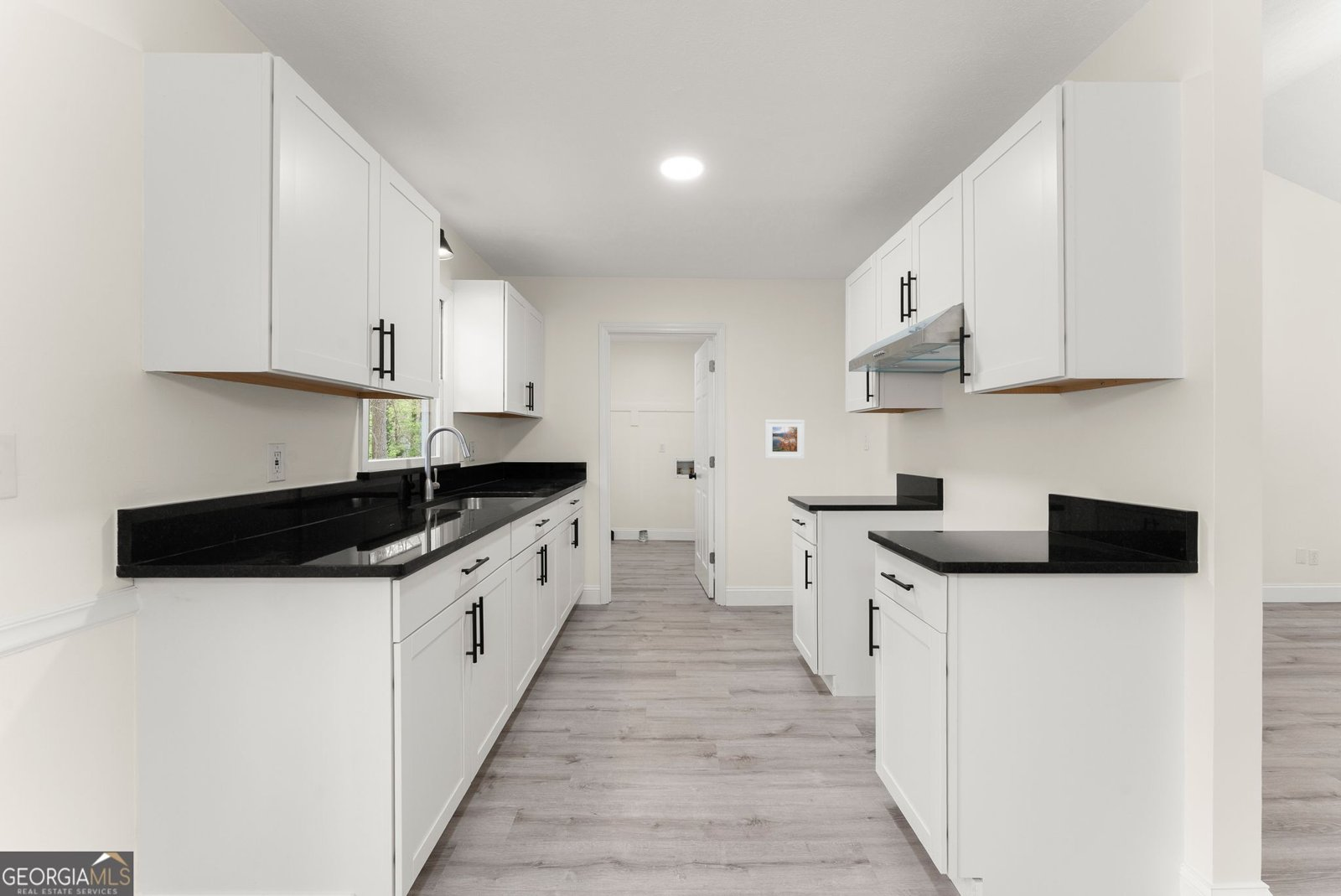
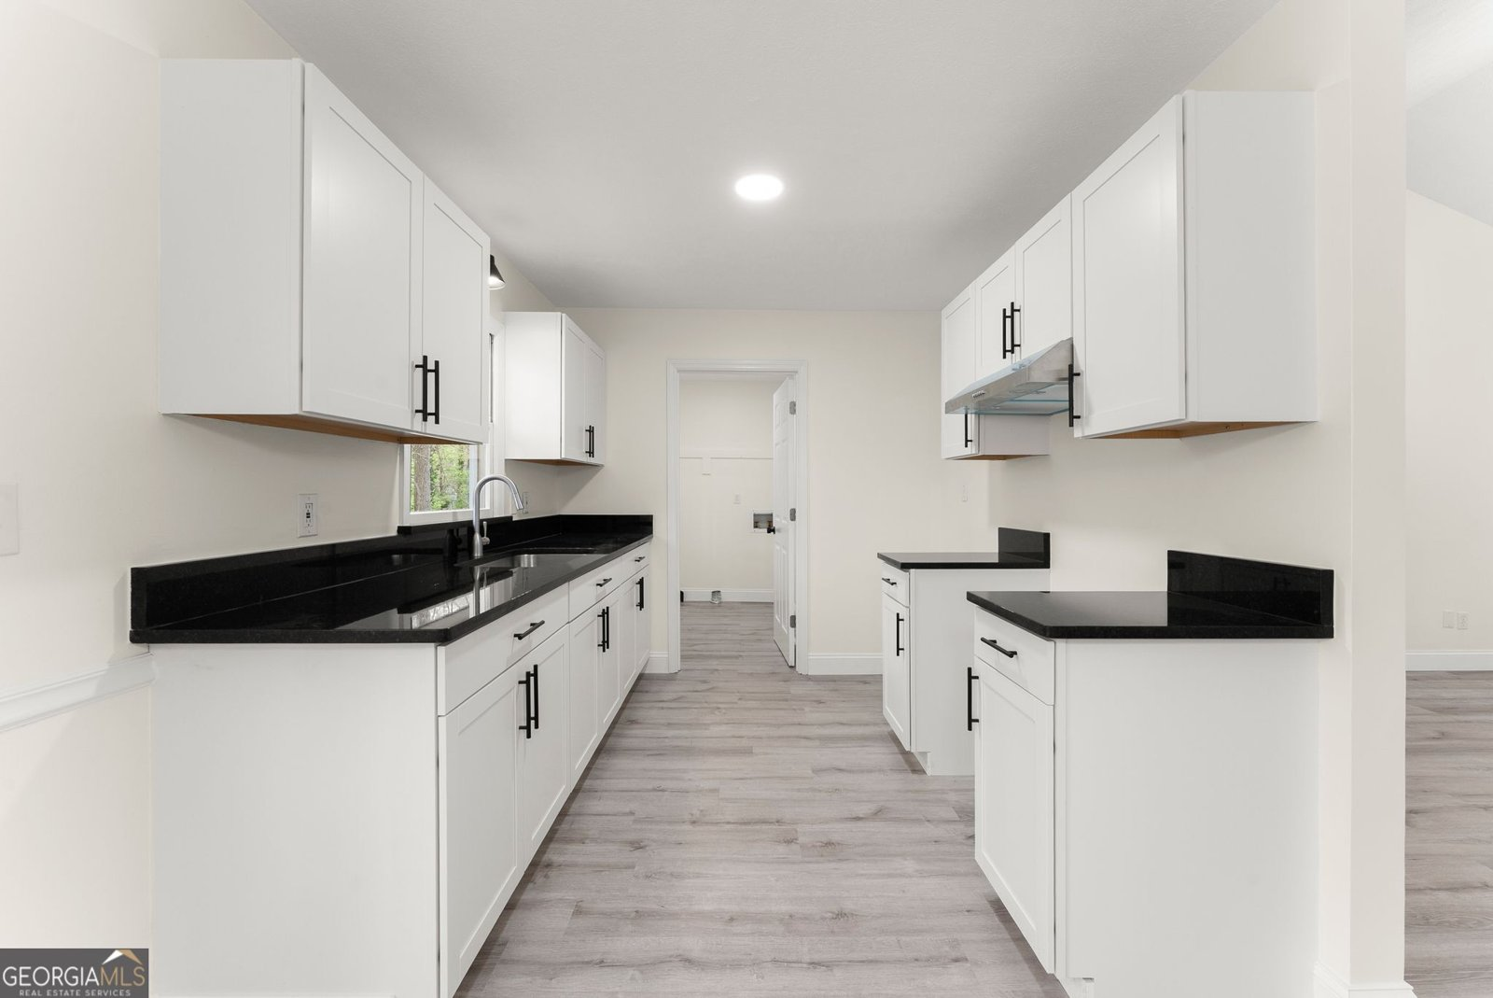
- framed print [764,419,805,459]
